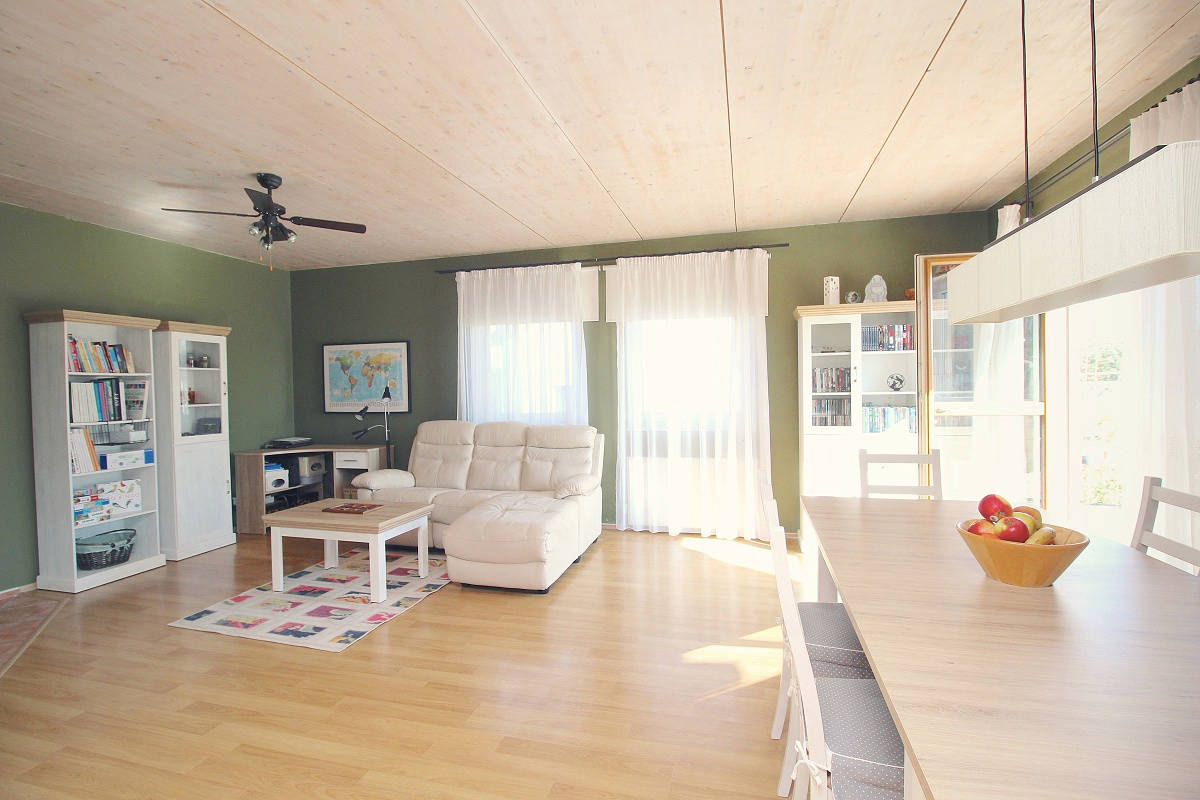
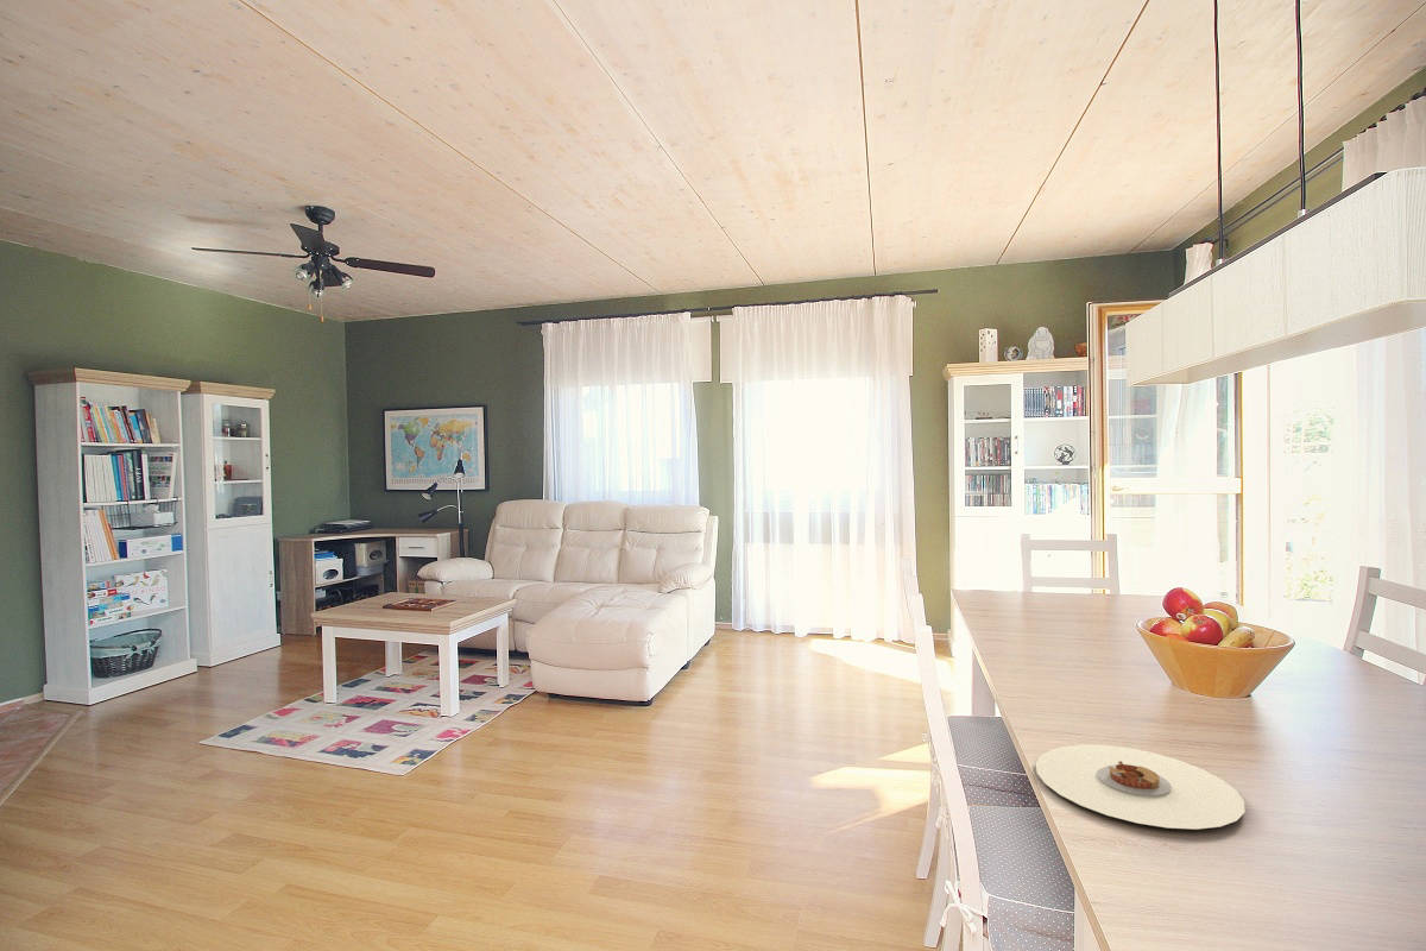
+ plate [1034,743,1245,830]
